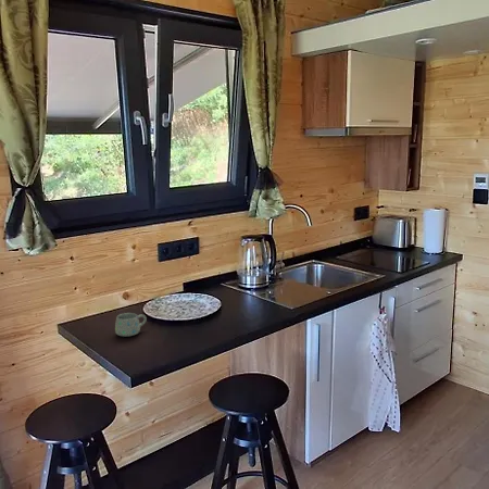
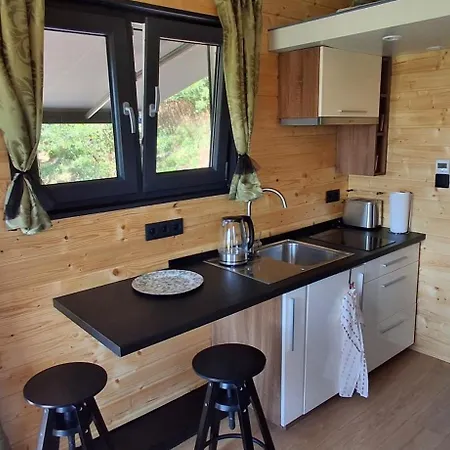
- mug [114,312,148,338]
